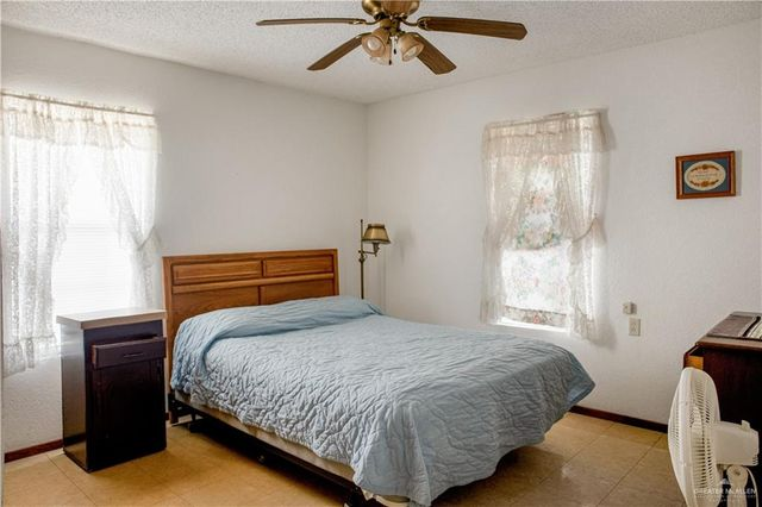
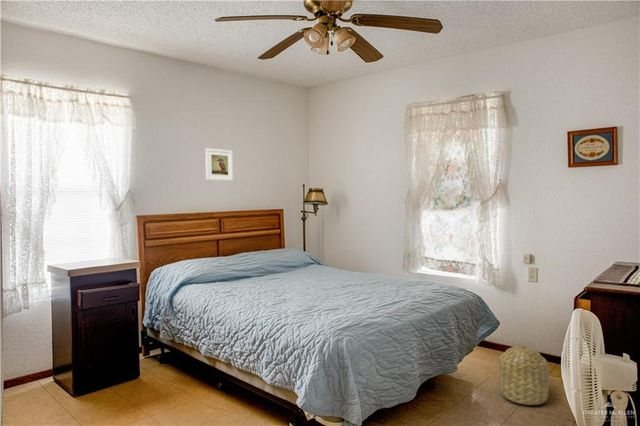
+ basket [498,344,550,406]
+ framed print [204,147,234,182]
